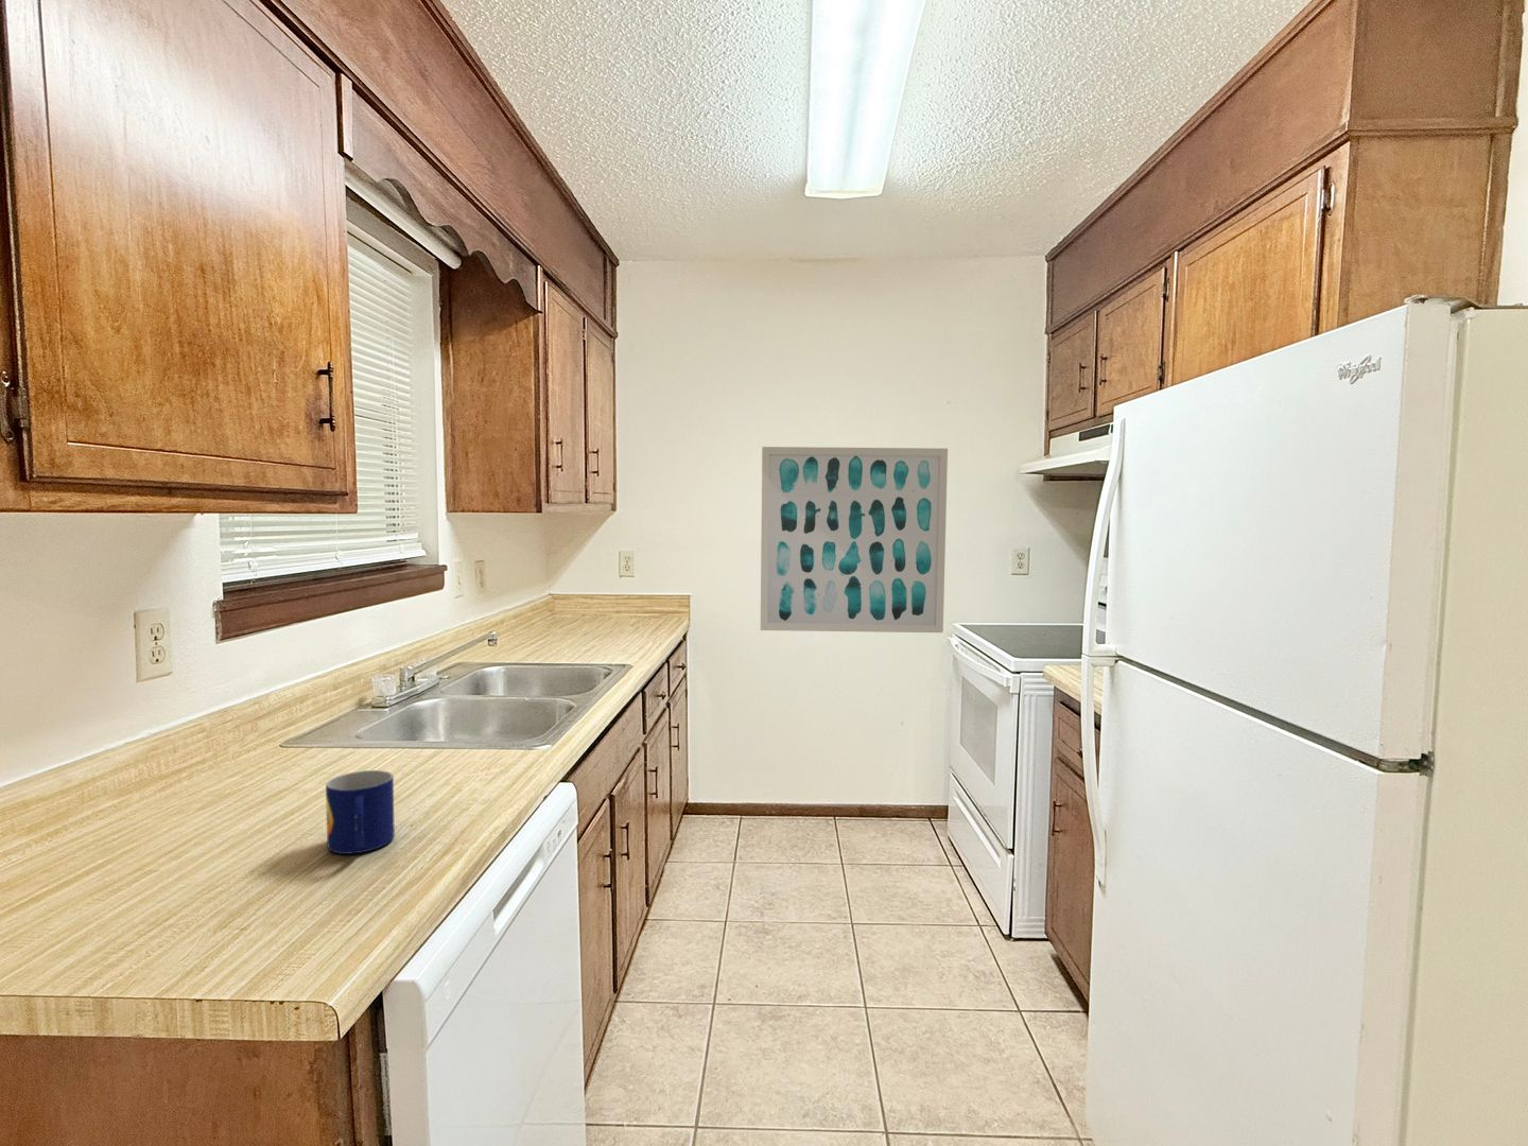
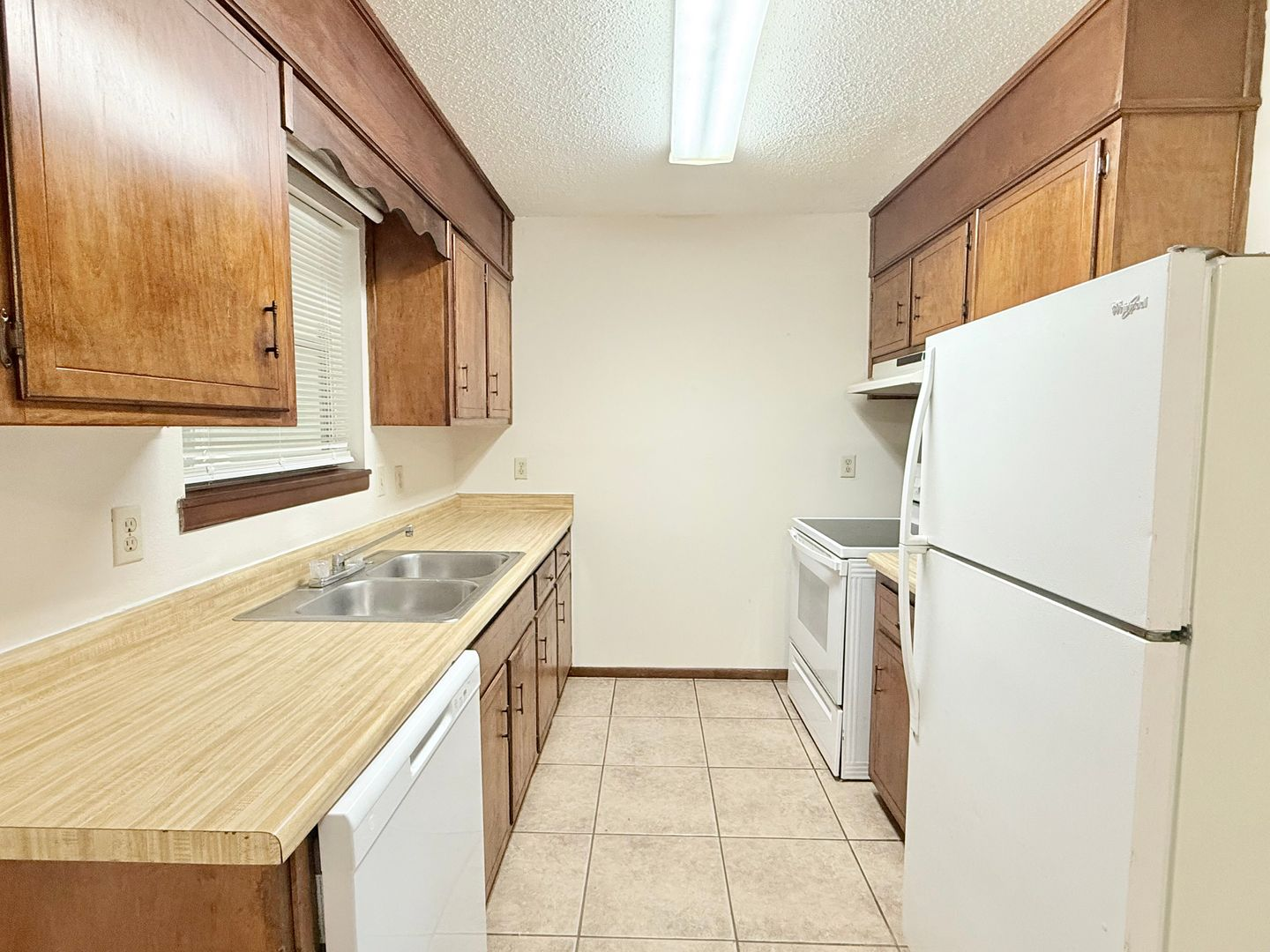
- mug [325,769,396,855]
- wall art [759,445,948,633]
